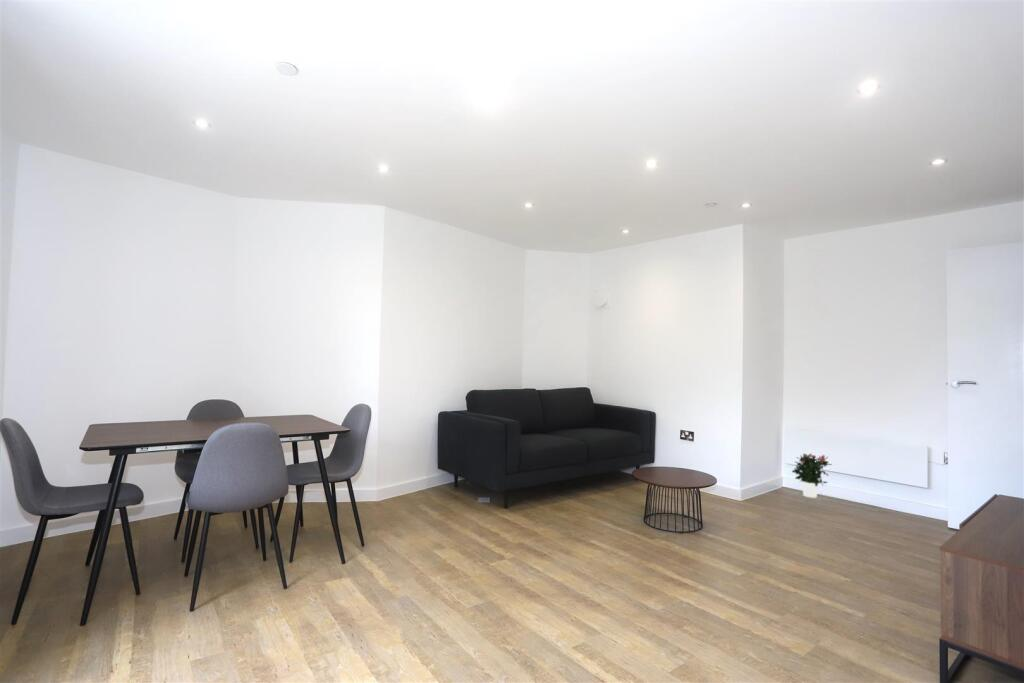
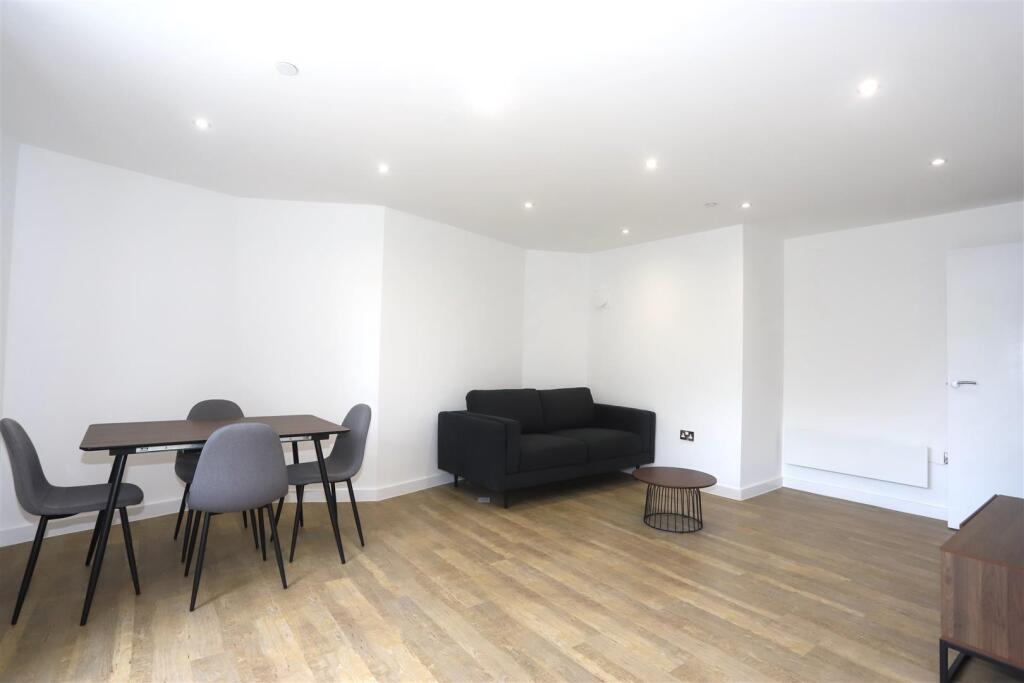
- potted flower [791,453,832,499]
